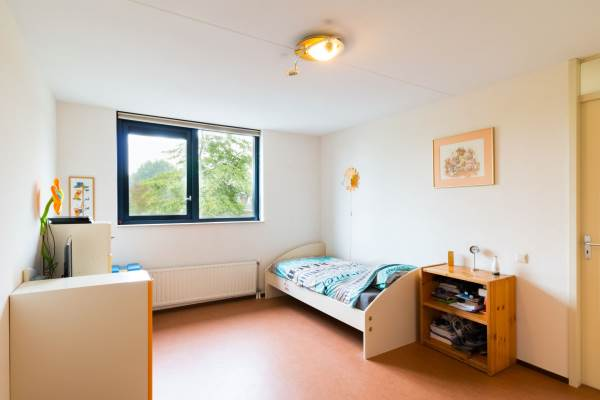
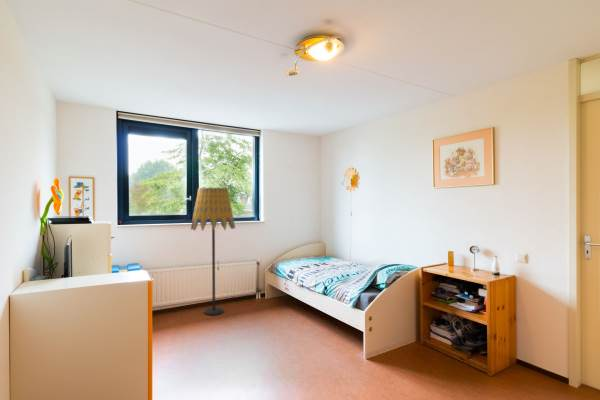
+ floor lamp [190,187,236,317]
